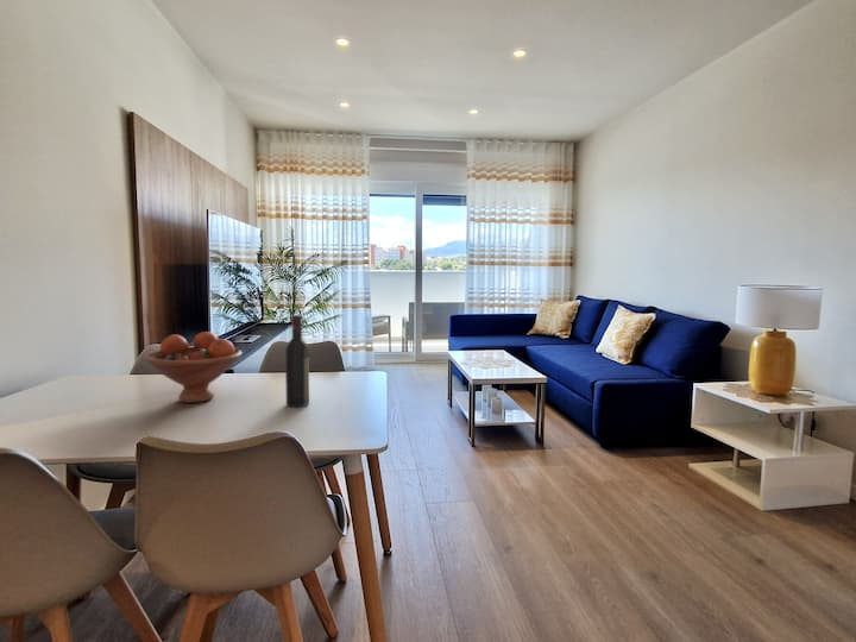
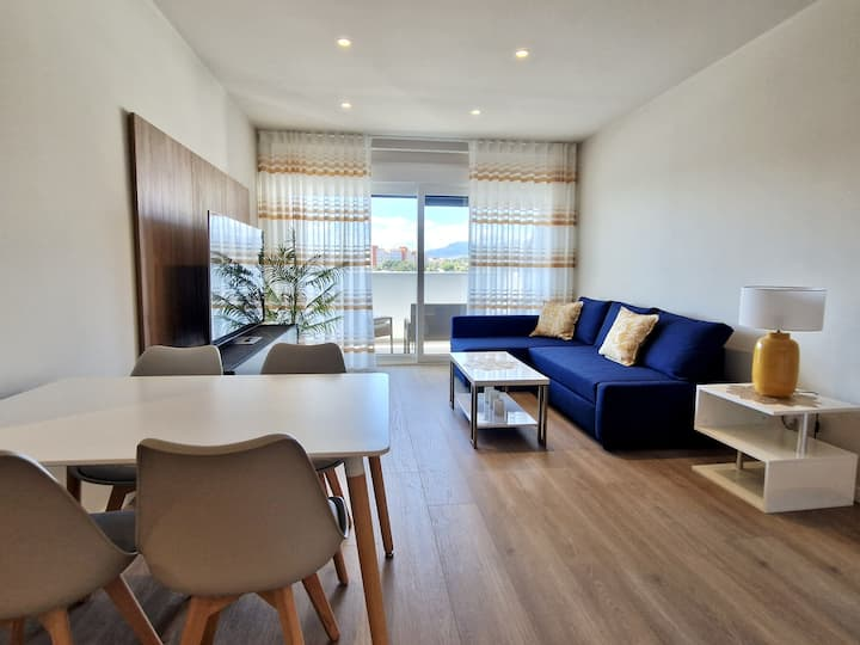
- fruit bowl [144,331,244,404]
- wine bottle [284,314,310,408]
